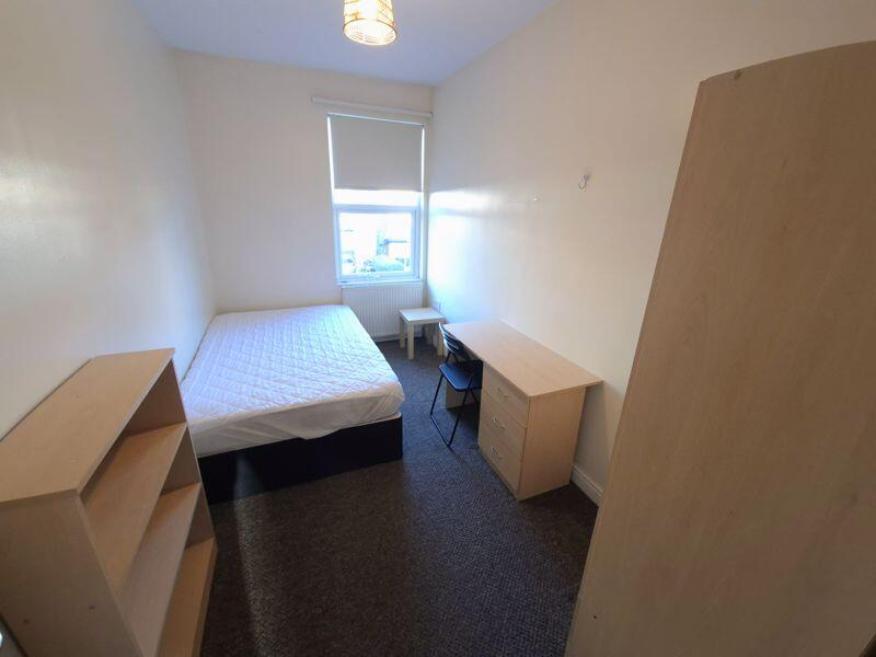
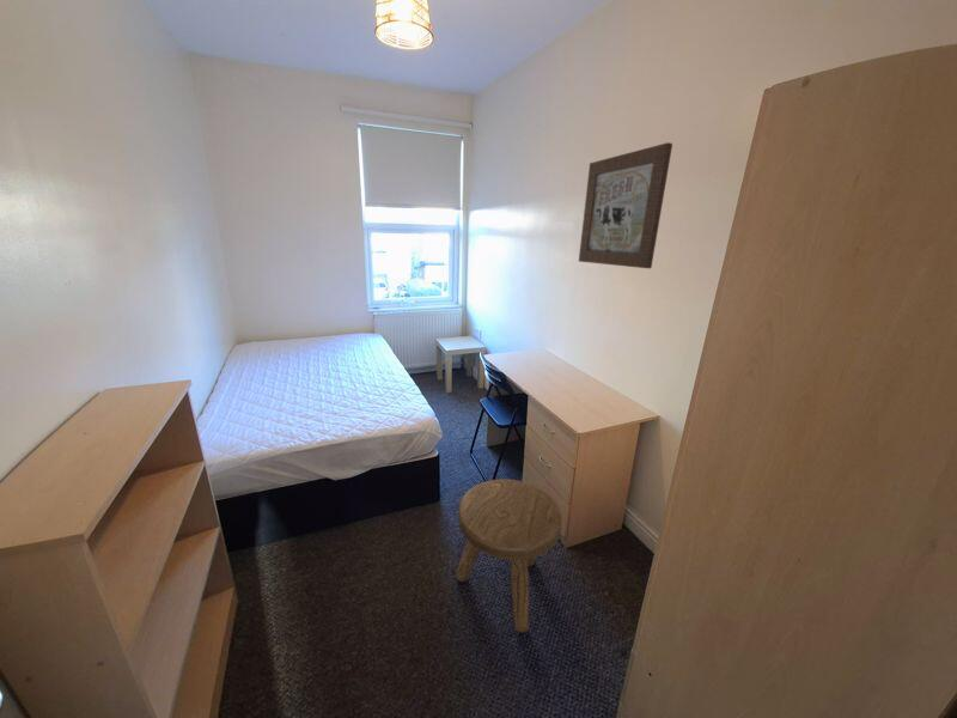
+ stool [455,477,563,633]
+ wall art [578,141,673,269]
